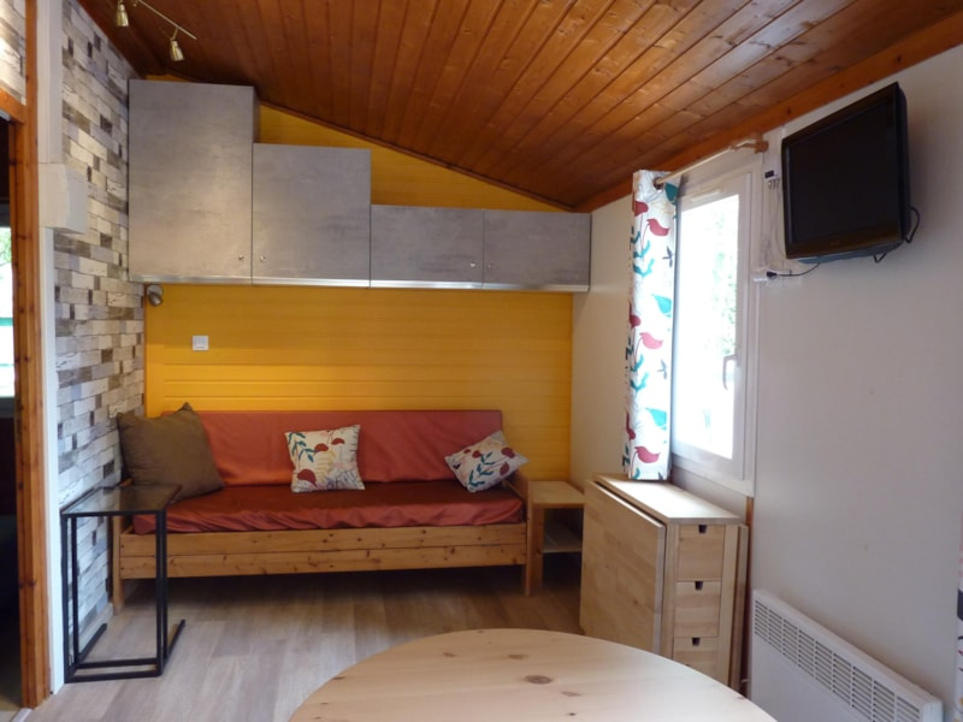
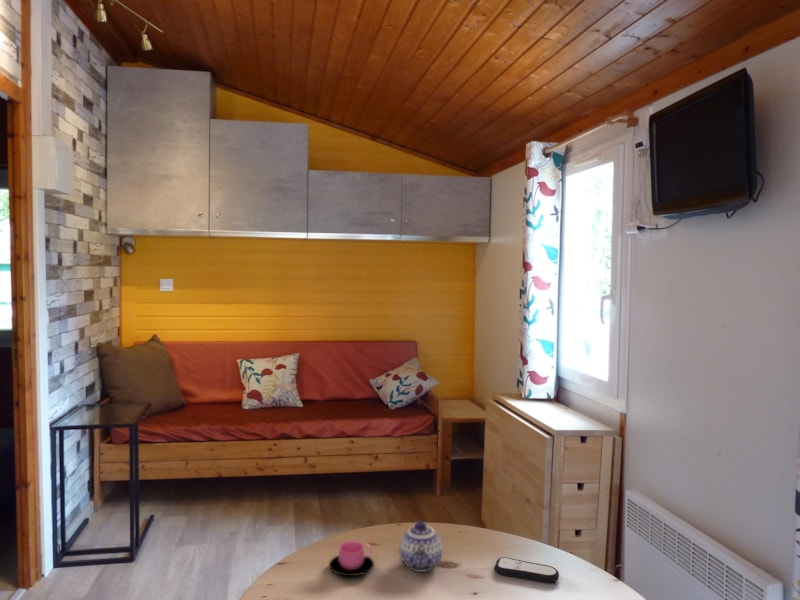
+ remote control [494,556,560,584]
+ cup [328,540,375,577]
+ teapot [398,520,443,573]
